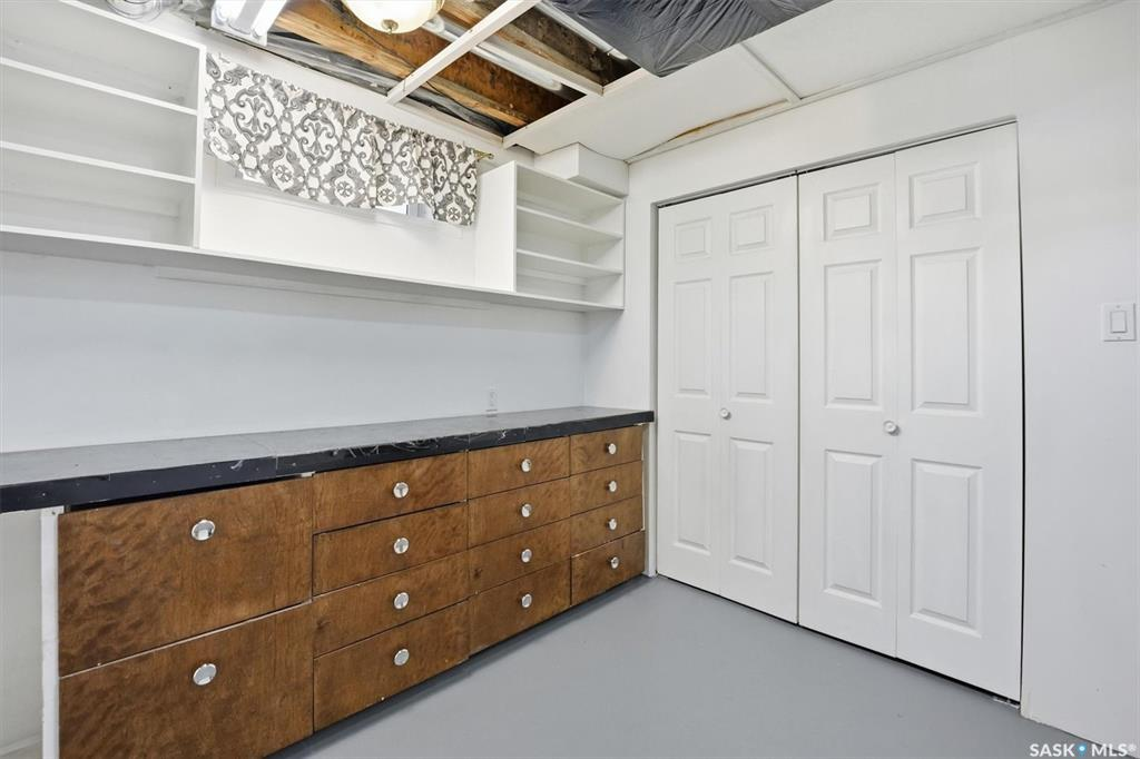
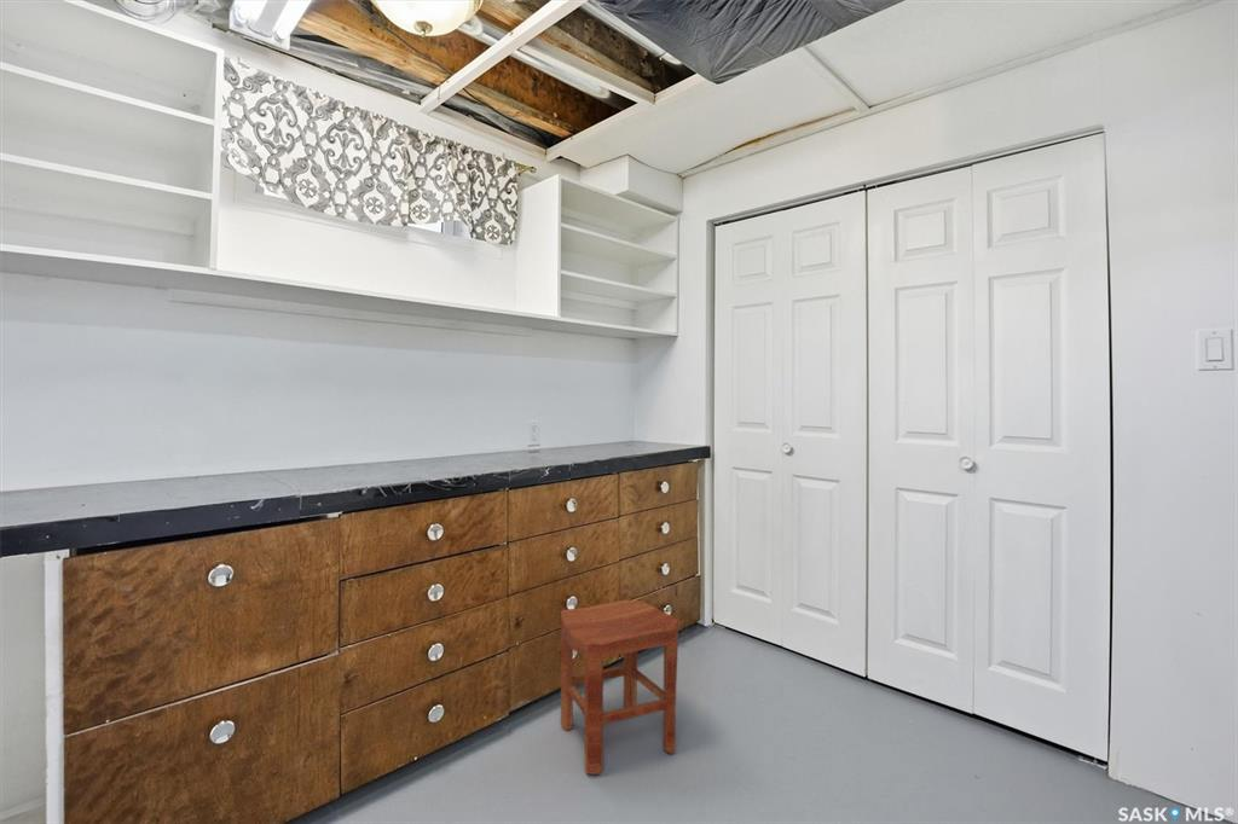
+ stool [560,599,679,776]
